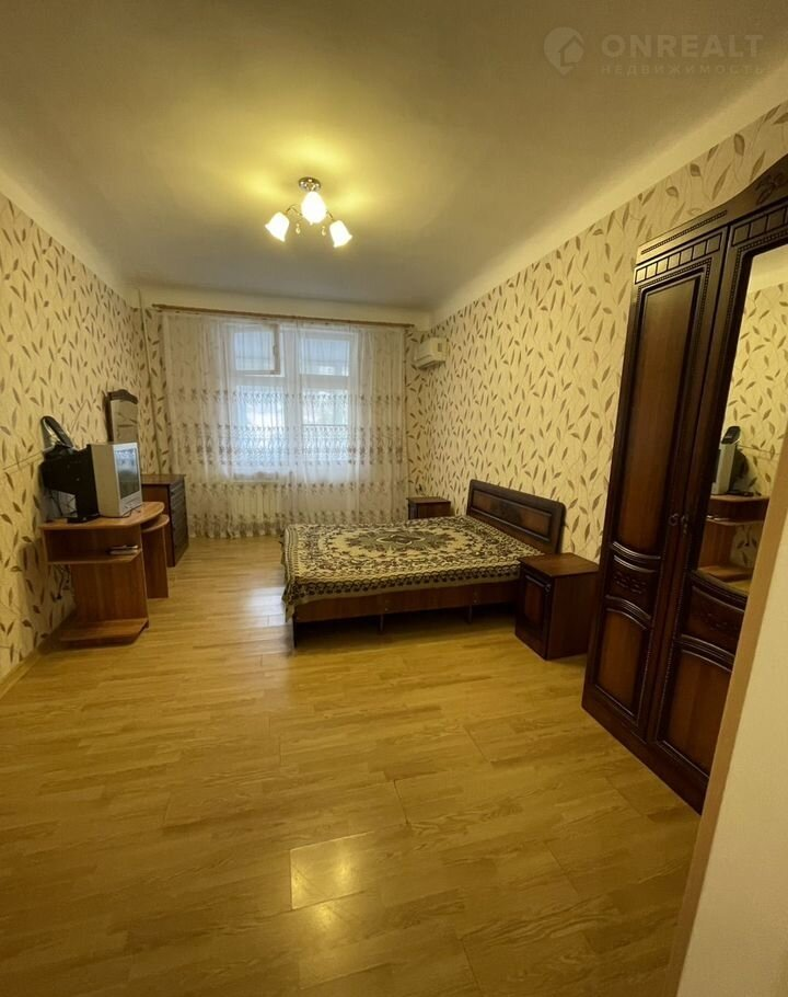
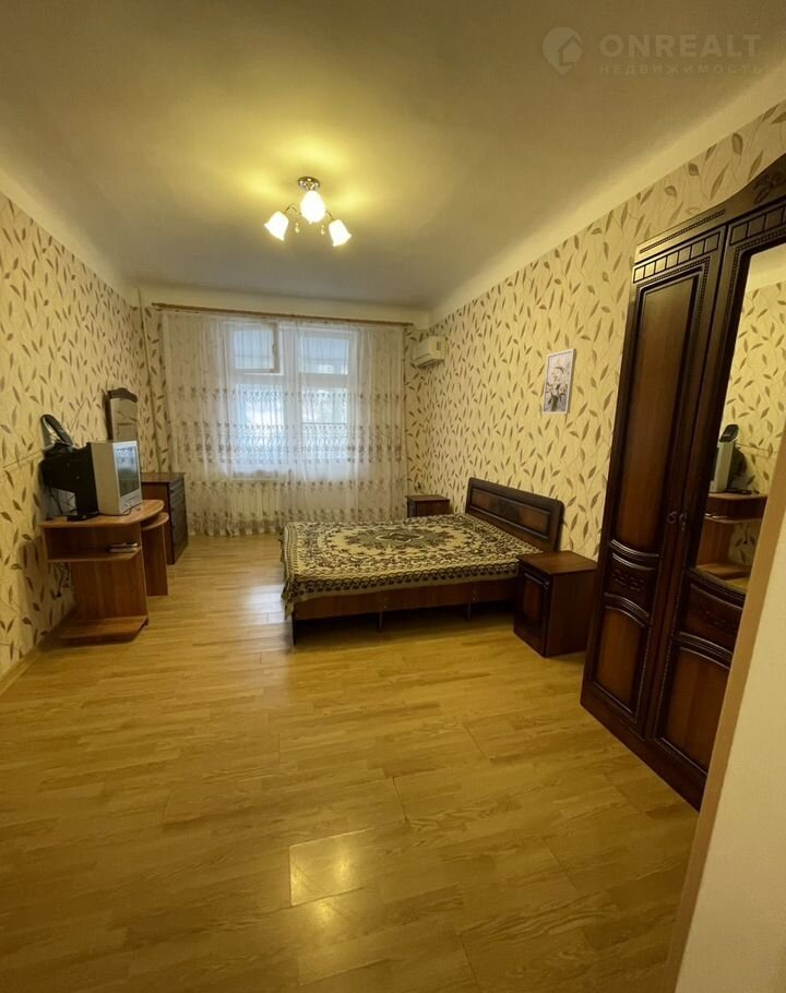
+ wall art [540,347,577,415]
